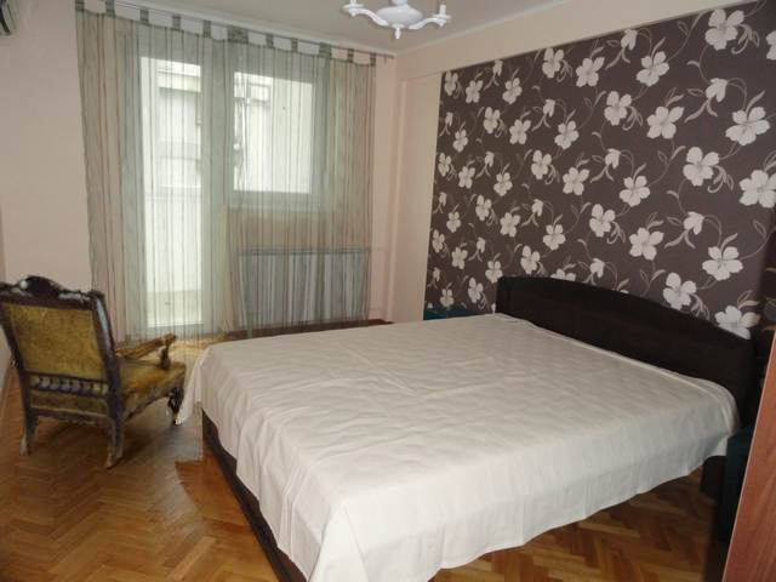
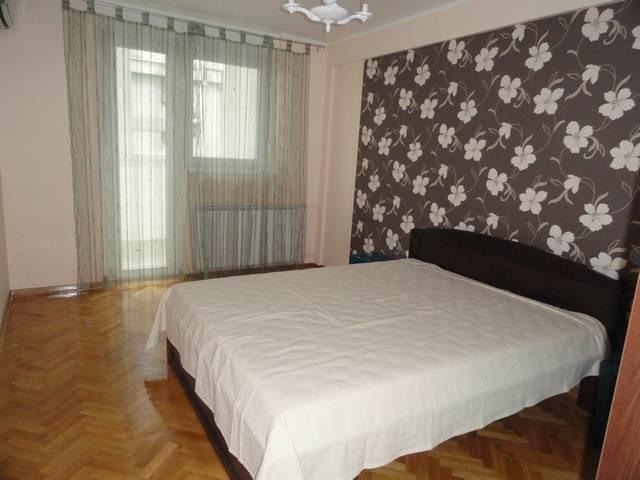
- armchair [0,274,188,469]
